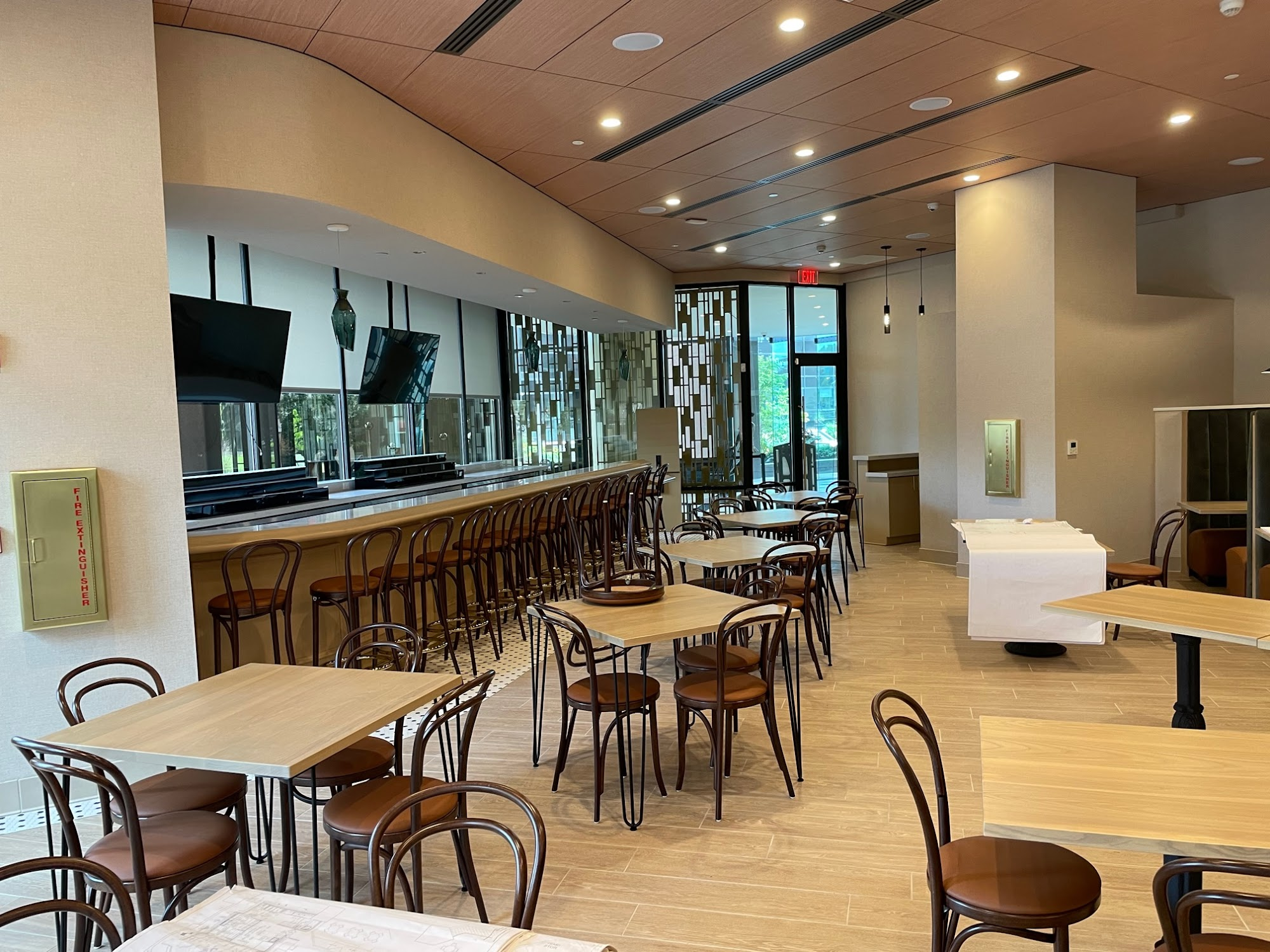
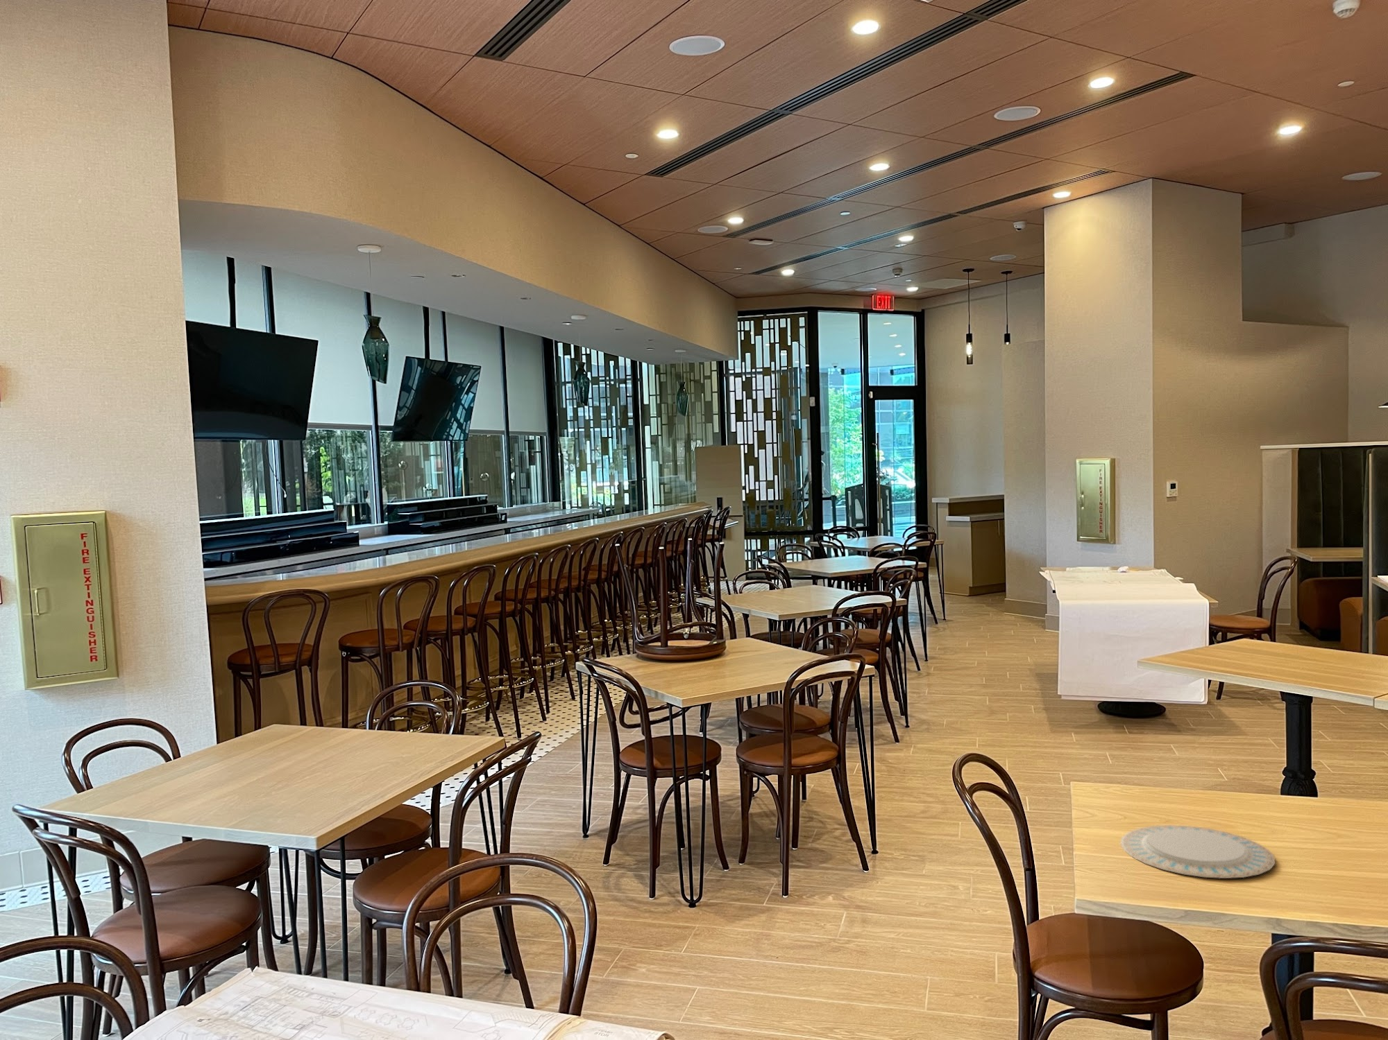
+ chinaware [1119,825,1277,879]
